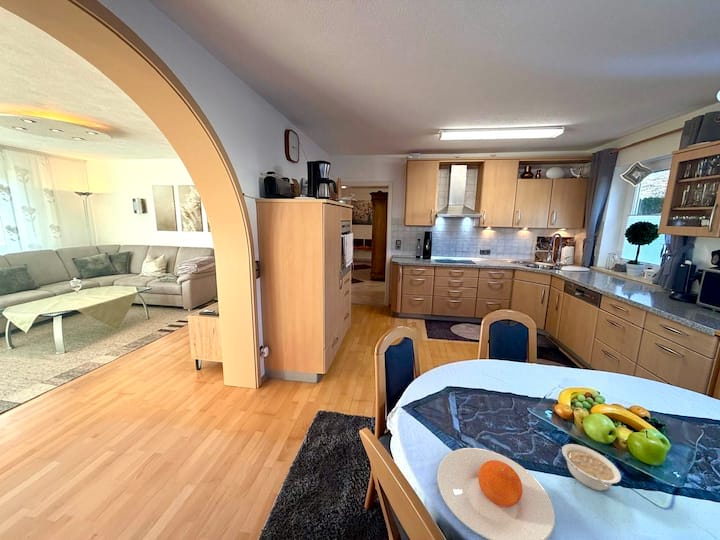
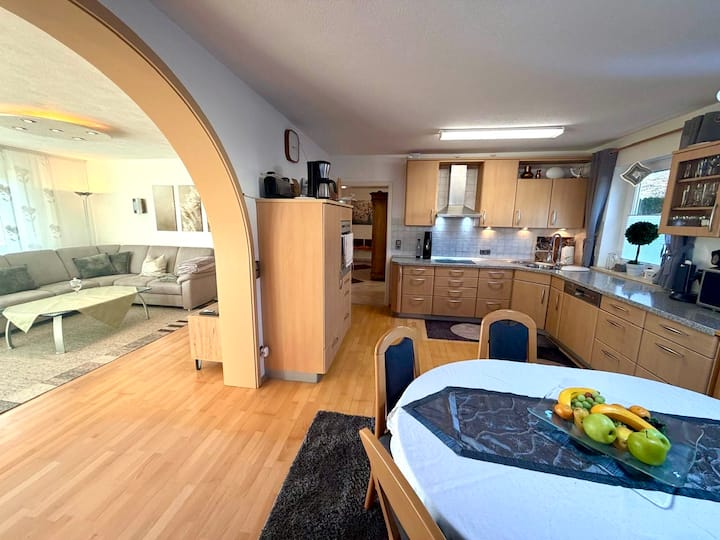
- plate [436,447,556,540]
- legume [561,443,622,492]
